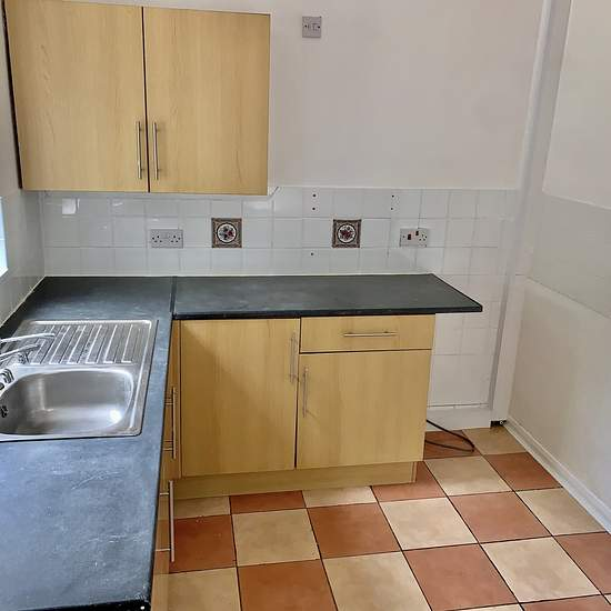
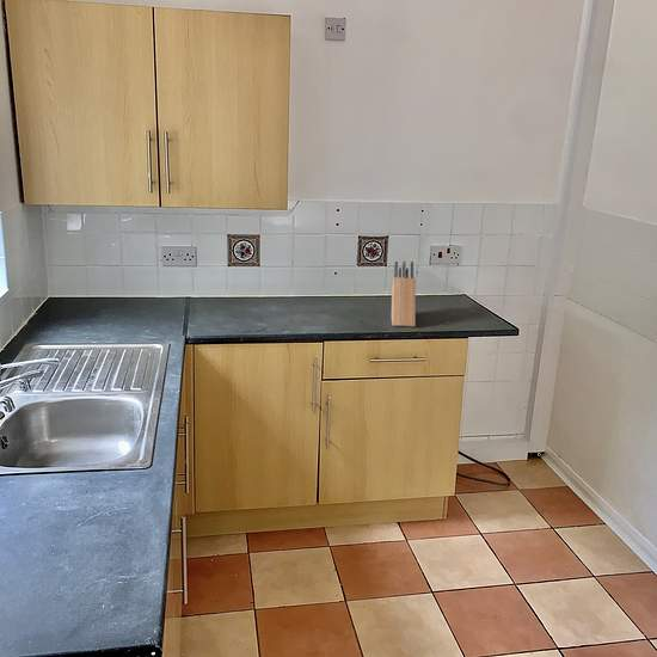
+ knife block [391,260,417,328]
